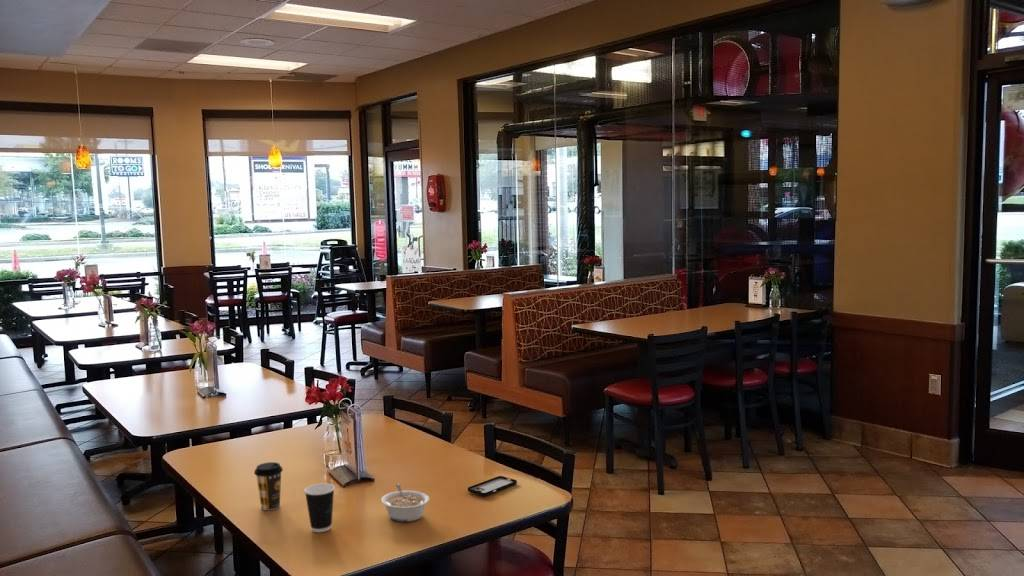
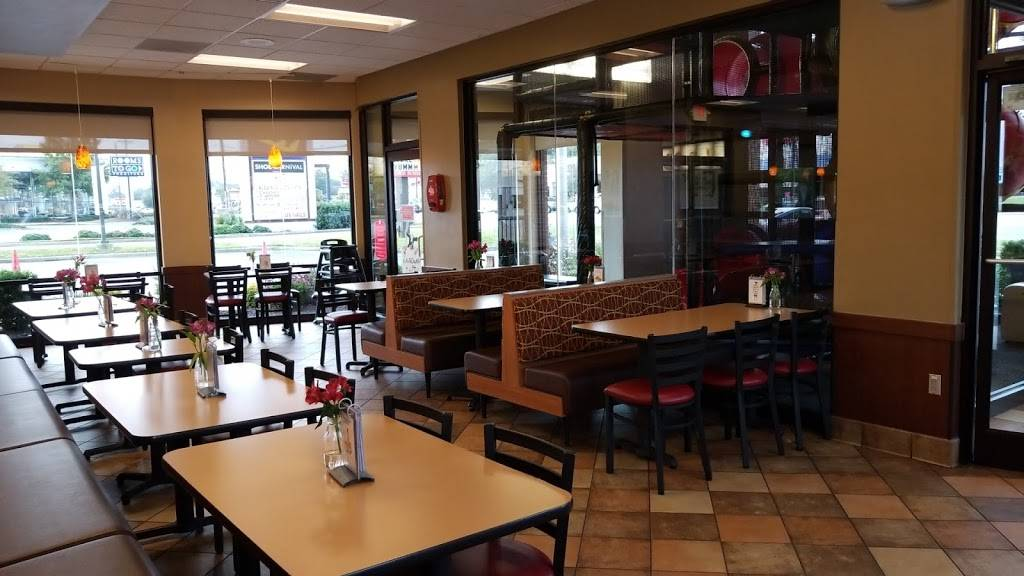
- legume [380,483,430,523]
- dixie cup [303,482,336,533]
- coffee cup [253,461,284,511]
- smartphone [467,475,518,497]
